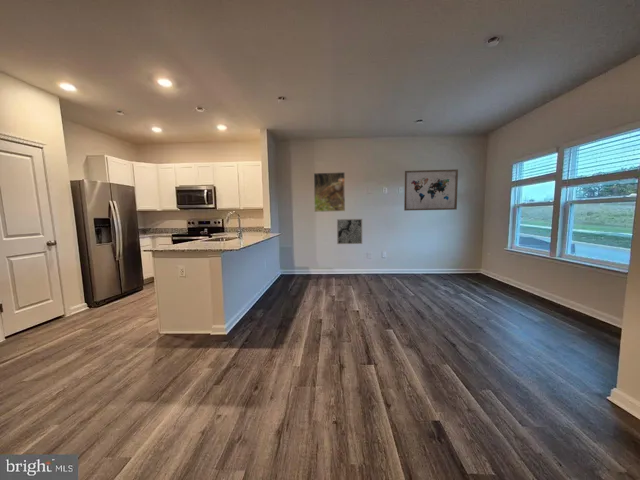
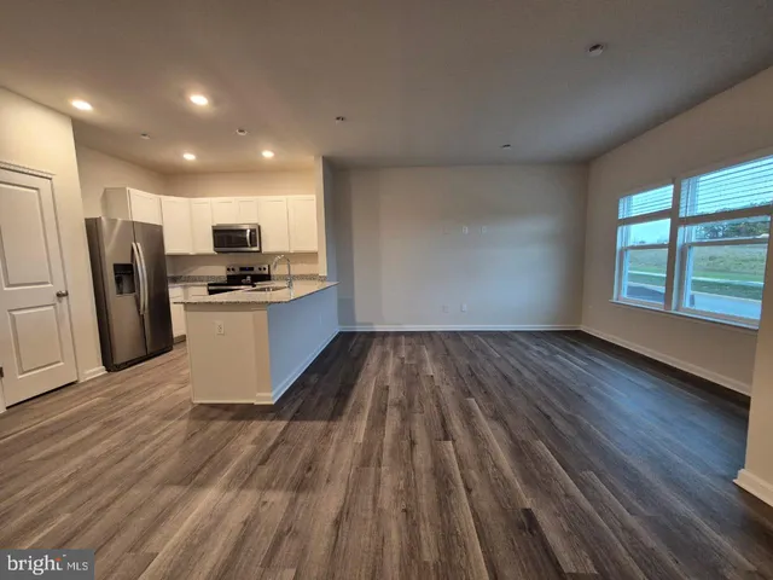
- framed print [313,171,346,213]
- wall art [336,218,363,245]
- wall art [403,168,459,212]
